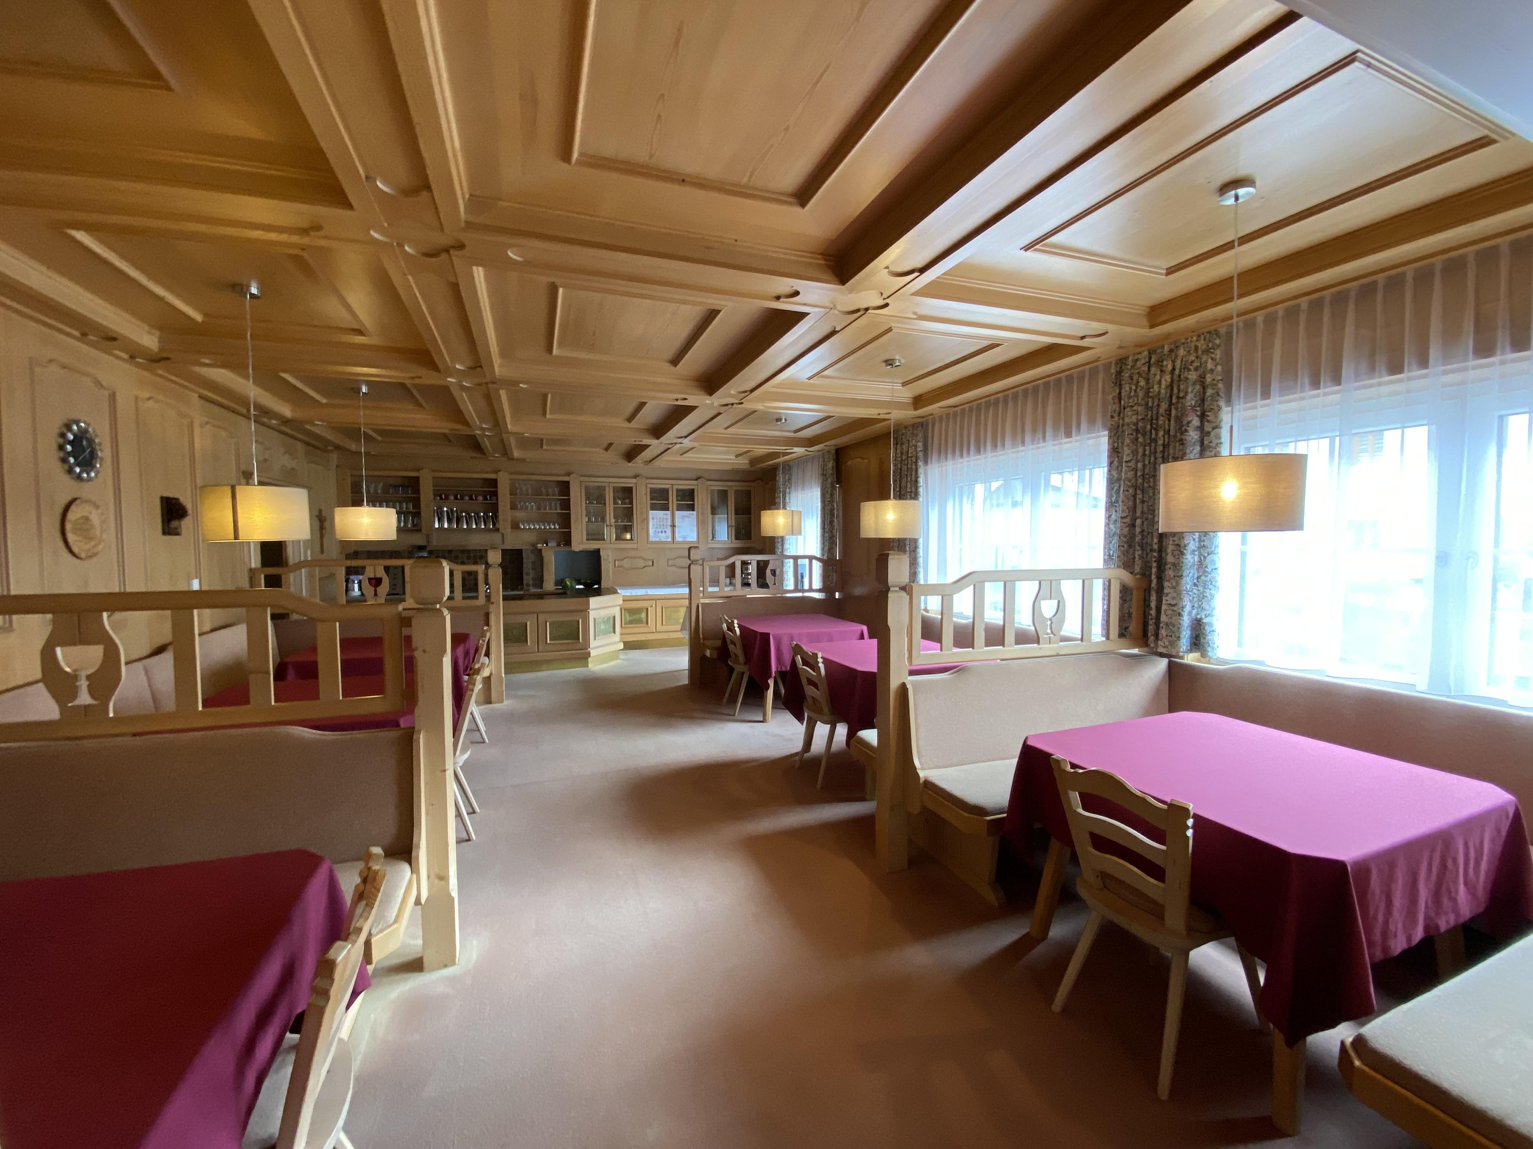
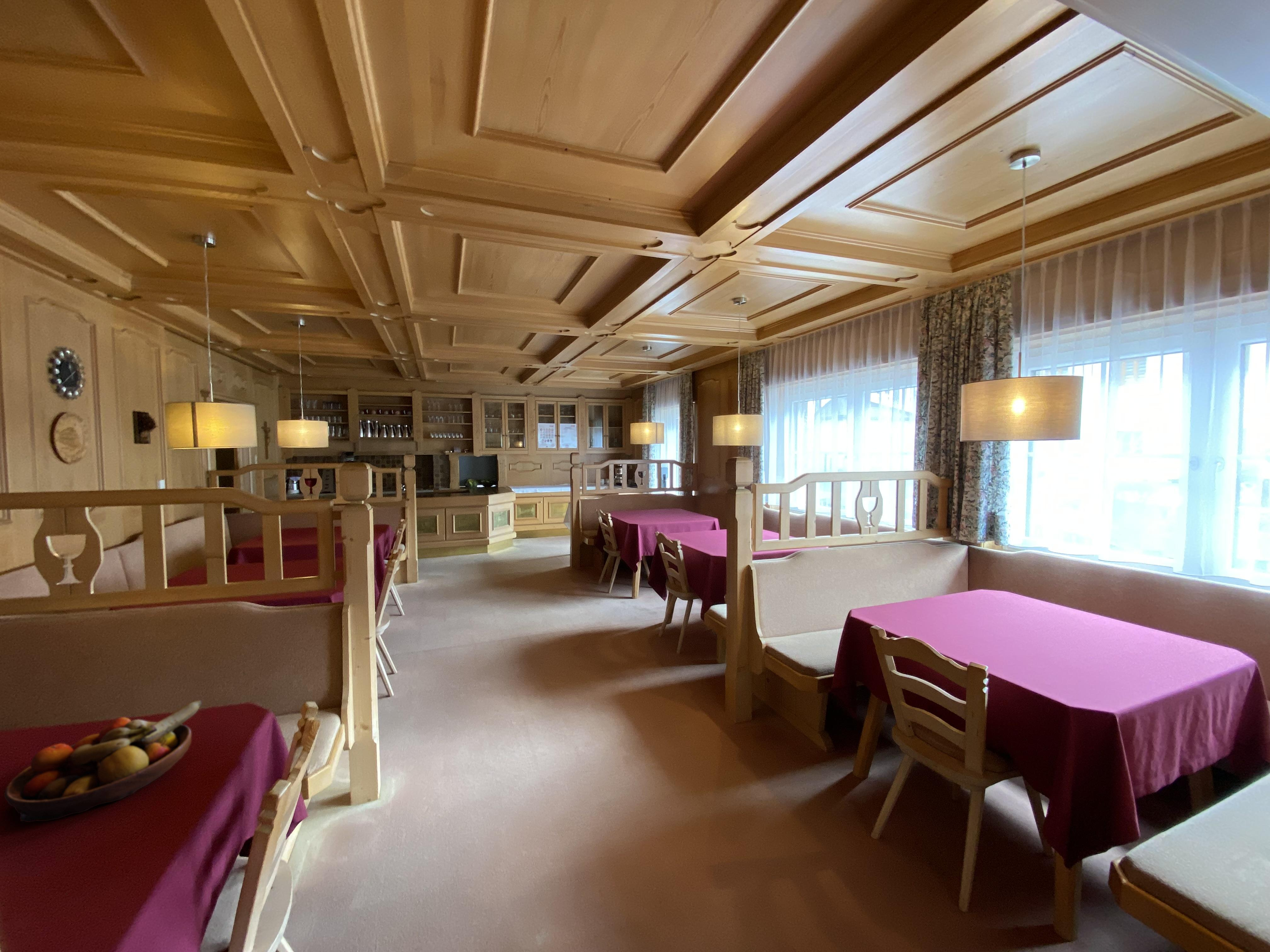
+ fruit bowl [4,700,203,823]
